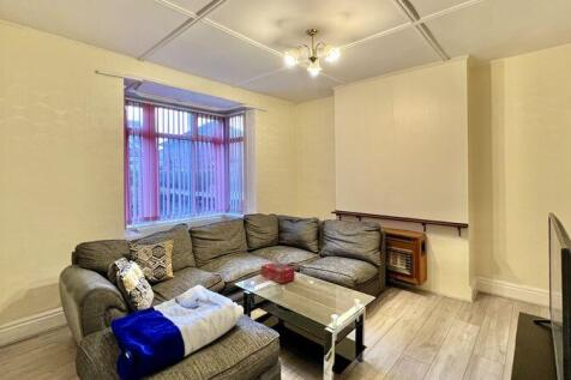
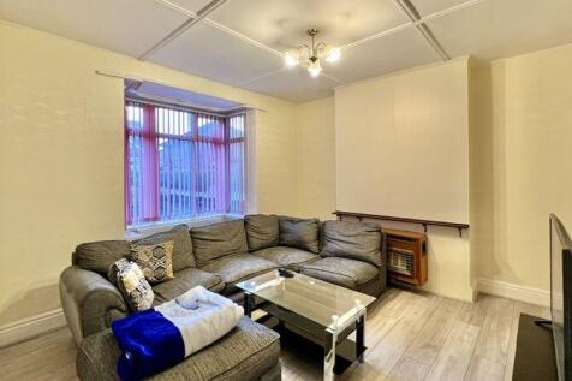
- tissue box [260,261,296,284]
